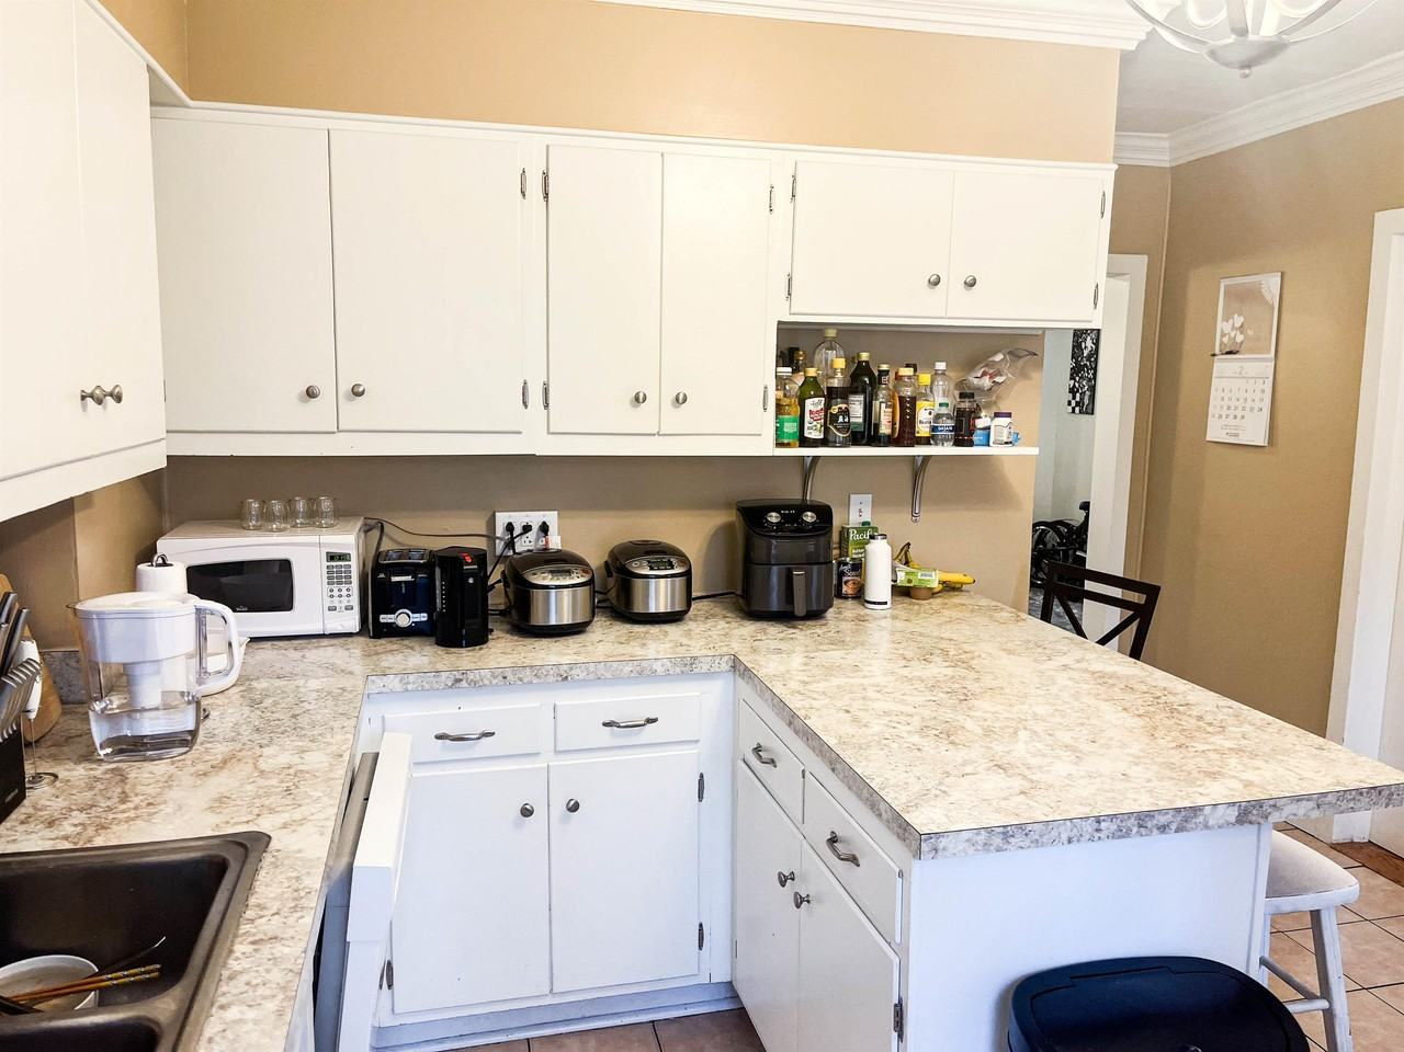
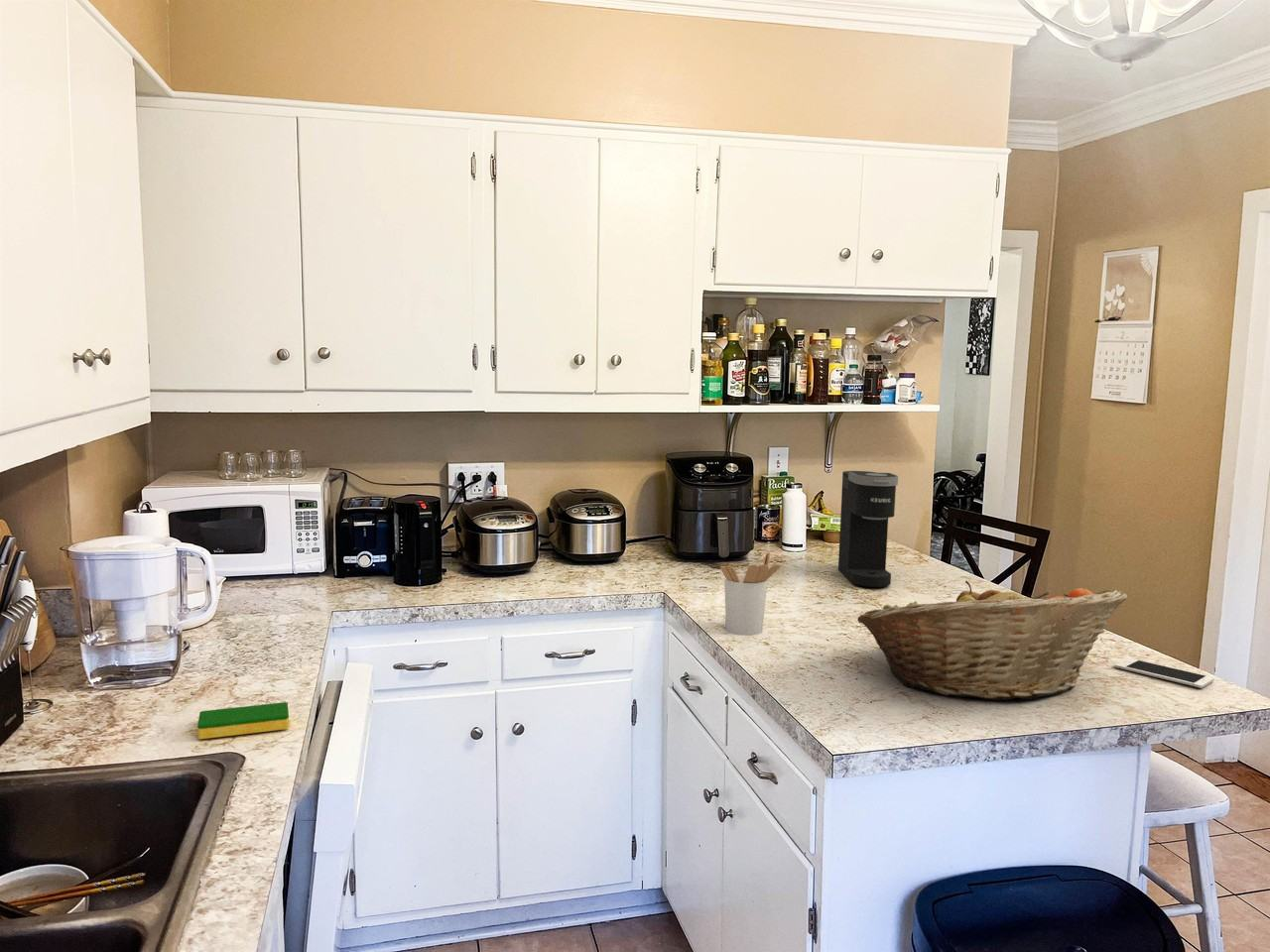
+ coffee maker [837,470,899,588]
+ cell phone [1113,656,1215,688]
+ utensil holder [719,551,781,637]
+ dish sponge [196,701,290,740]
+ fruit basket [856,580,1128,701]
